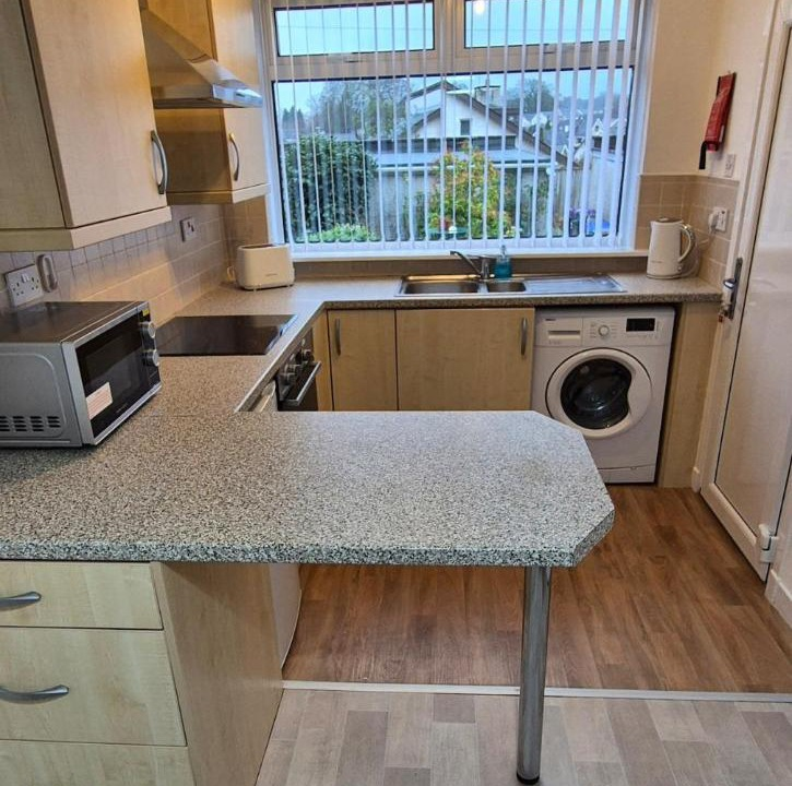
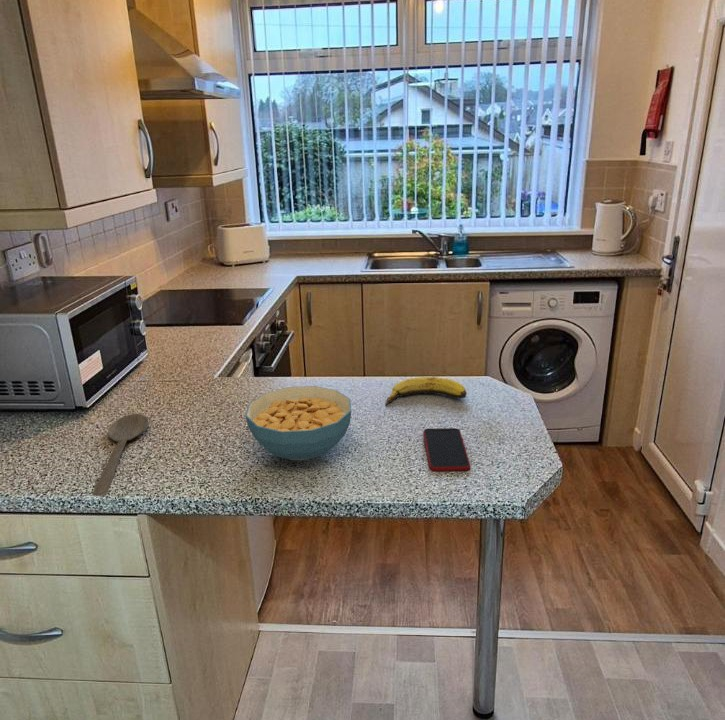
+ wooden spoon [92,413,149,497]
+ banana [384,376,468,407]
+ smartphone [422,427,471,472]
+ cereal bowl [245,385,352,461]
